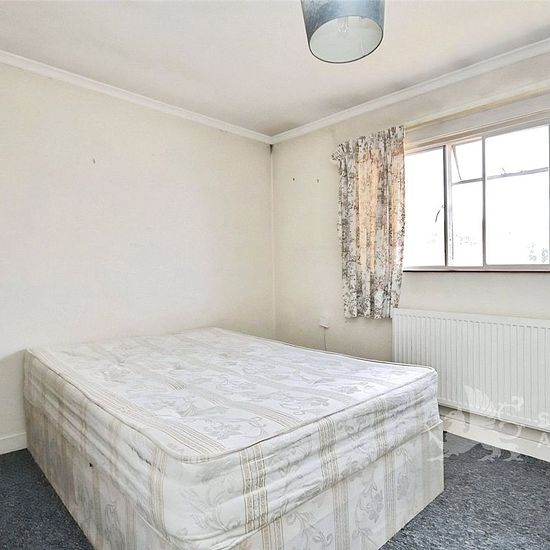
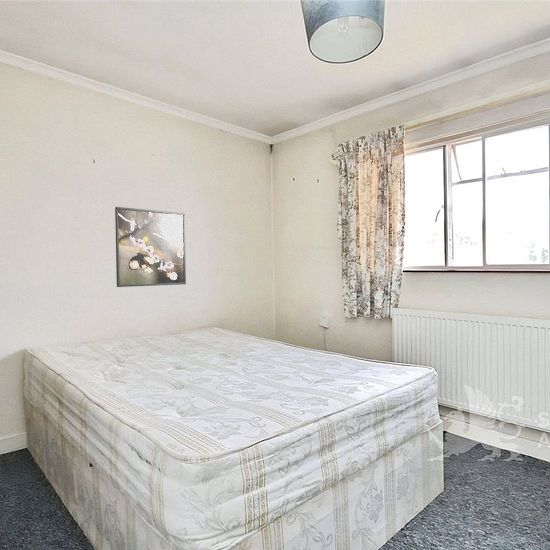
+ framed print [114,206,187,288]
